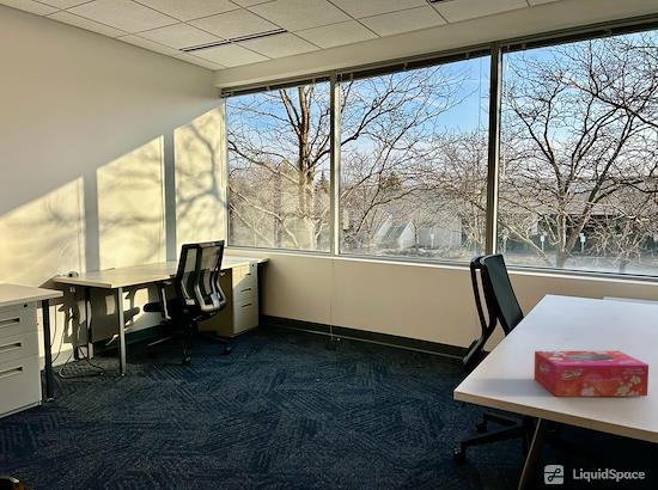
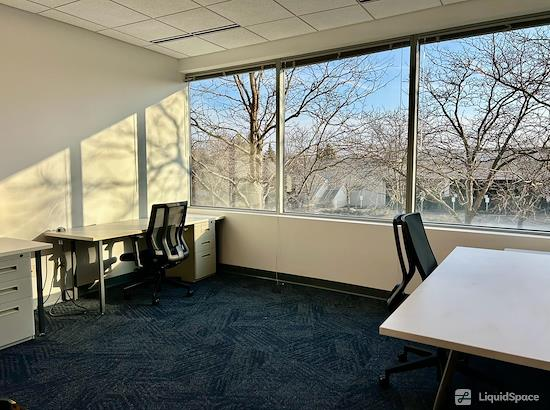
- tissue box [532,350,650,398]
